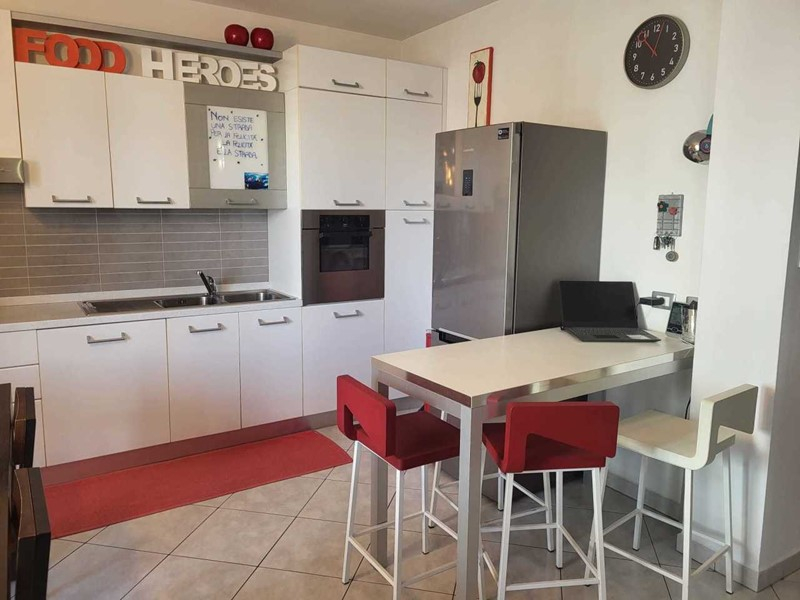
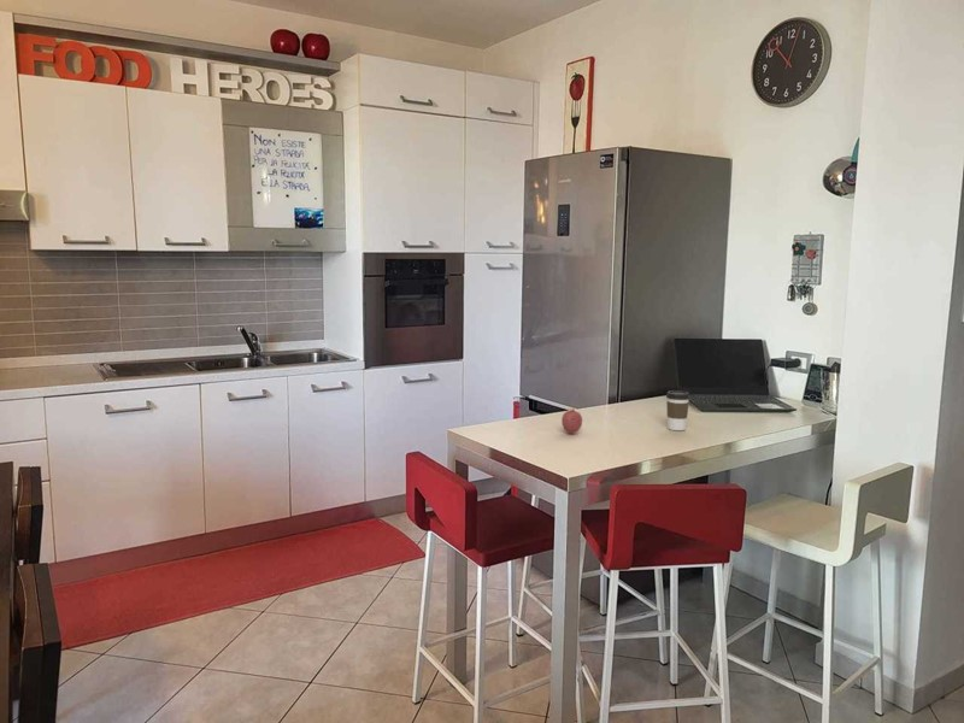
+ coffee cup [665,389,690,431]
+ fruit [560,407,583,435]
